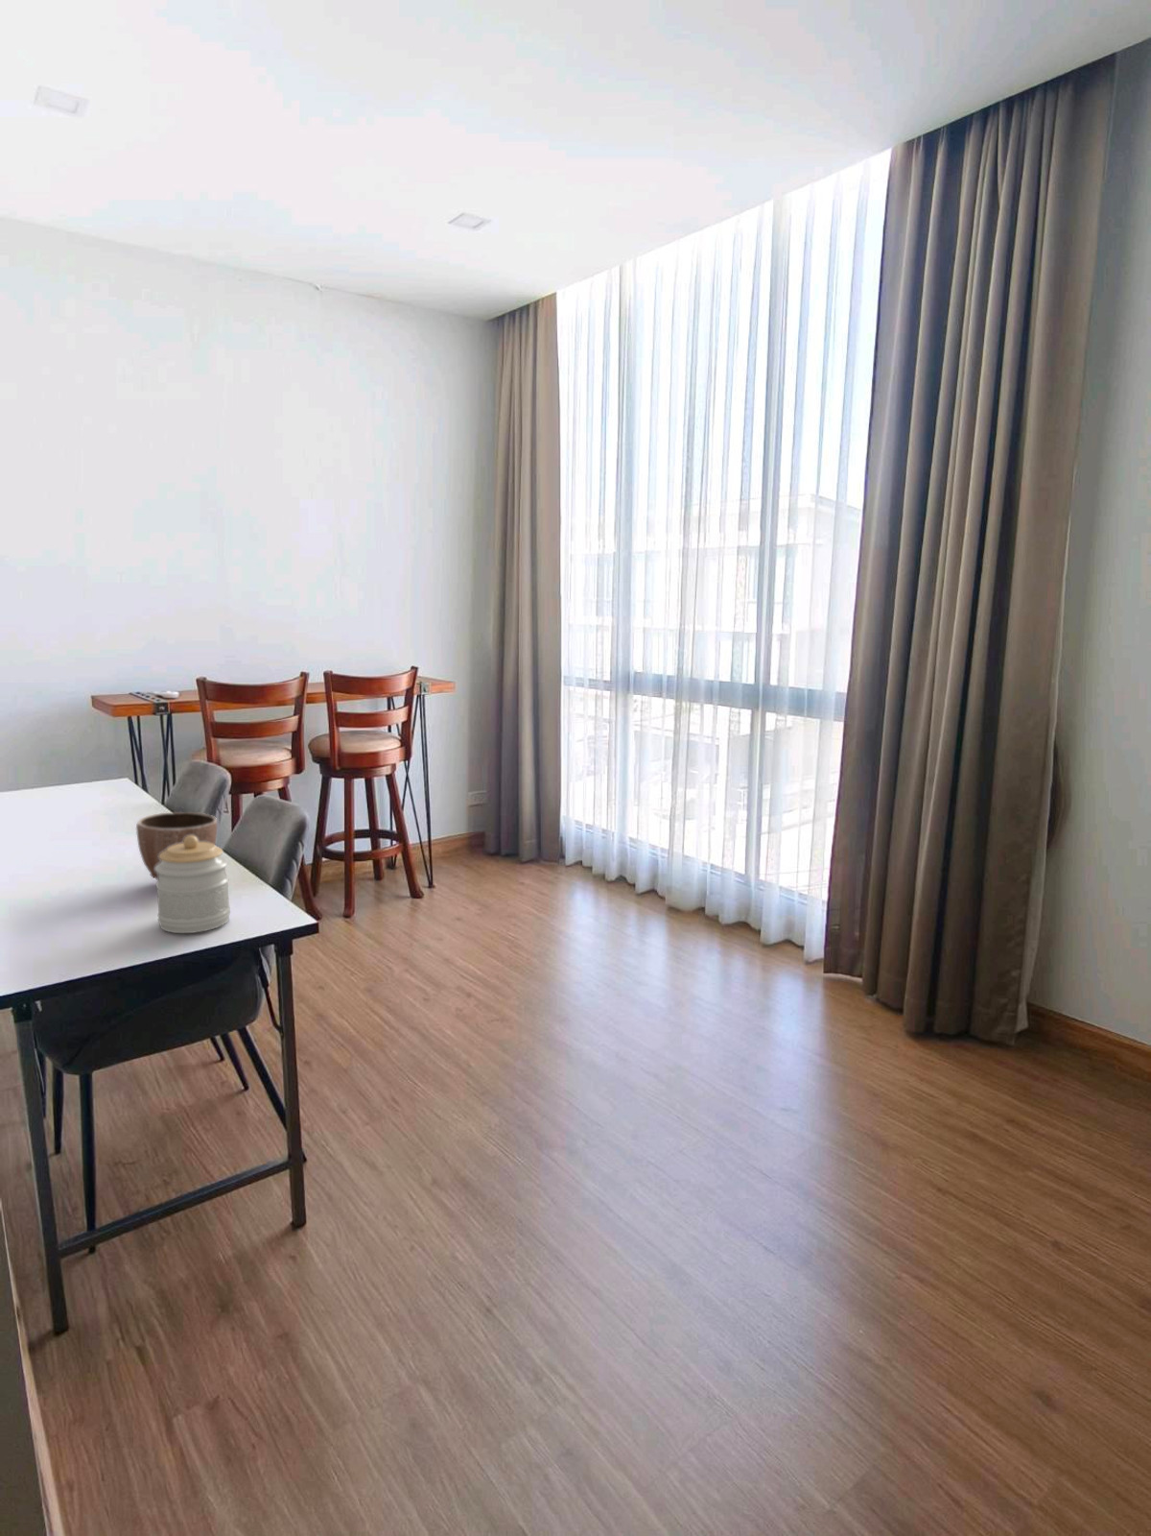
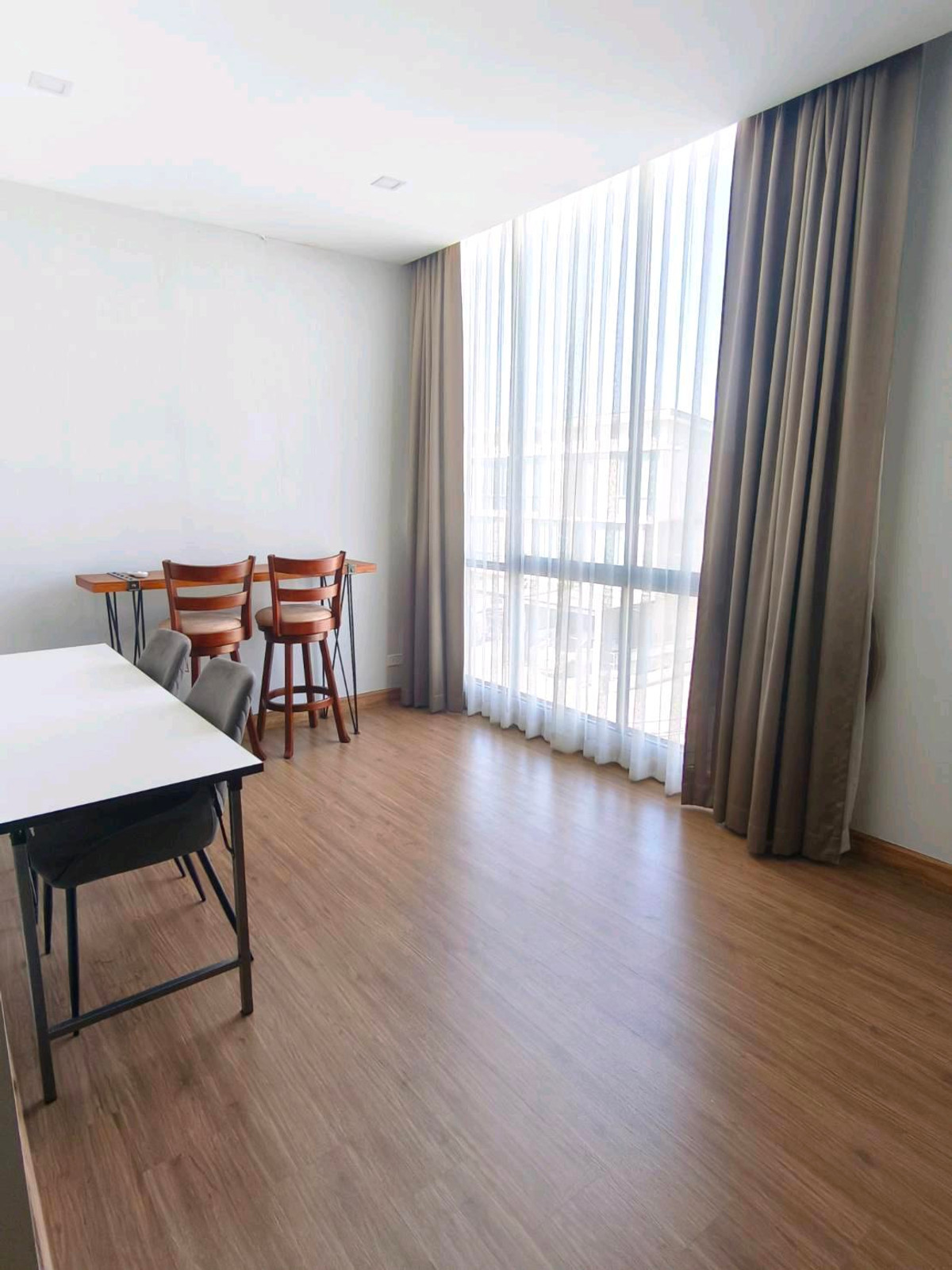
- decorative bowl [135,812,218,882]
- jar [156,836,231,934]
